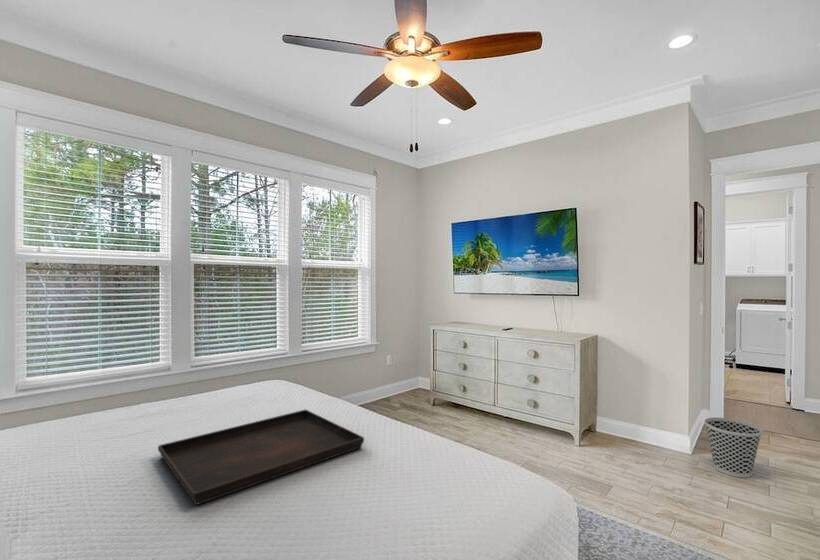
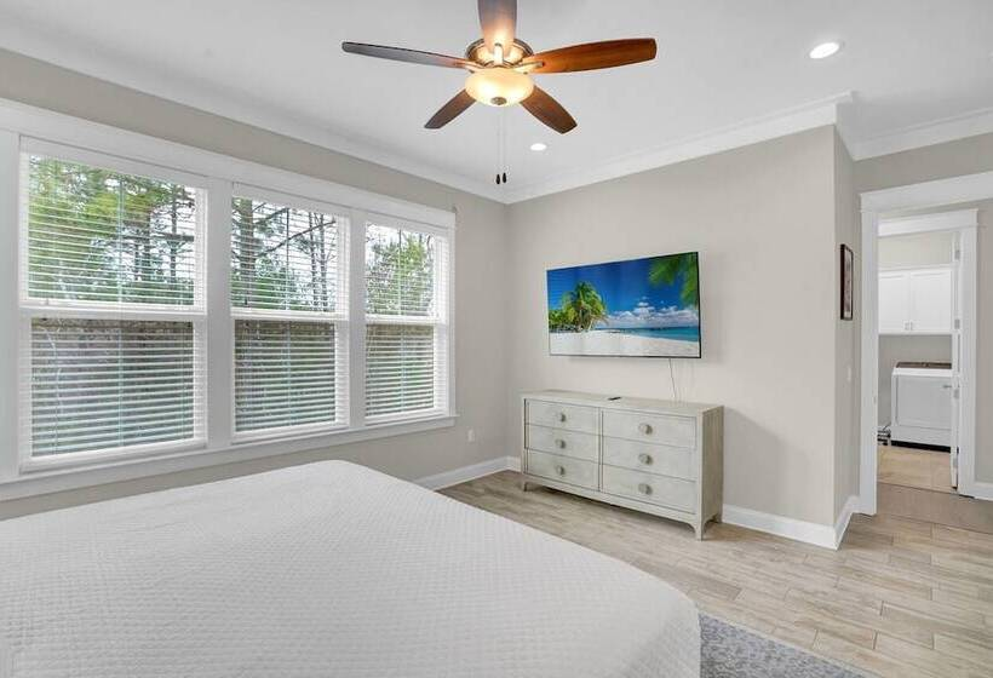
- wastebasket [703,416,764,478]
- serving tray [157,409,365,506]
